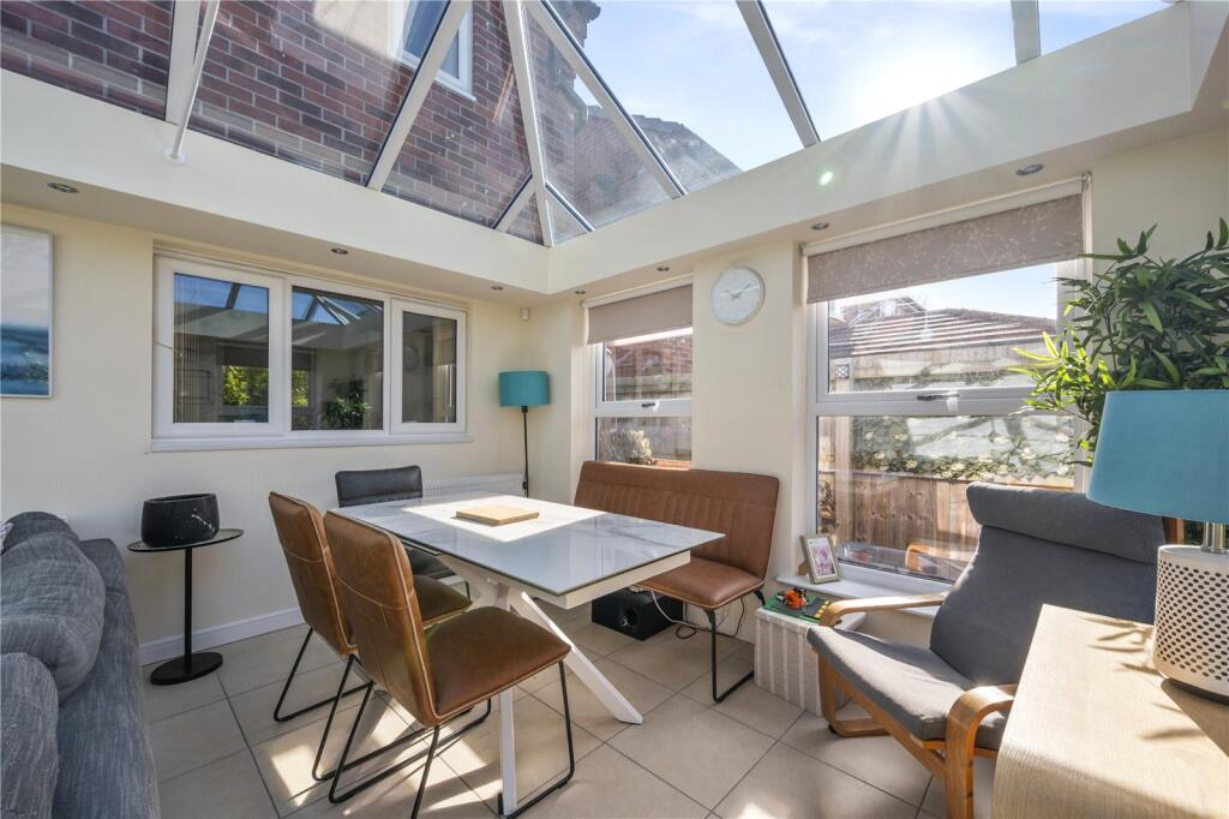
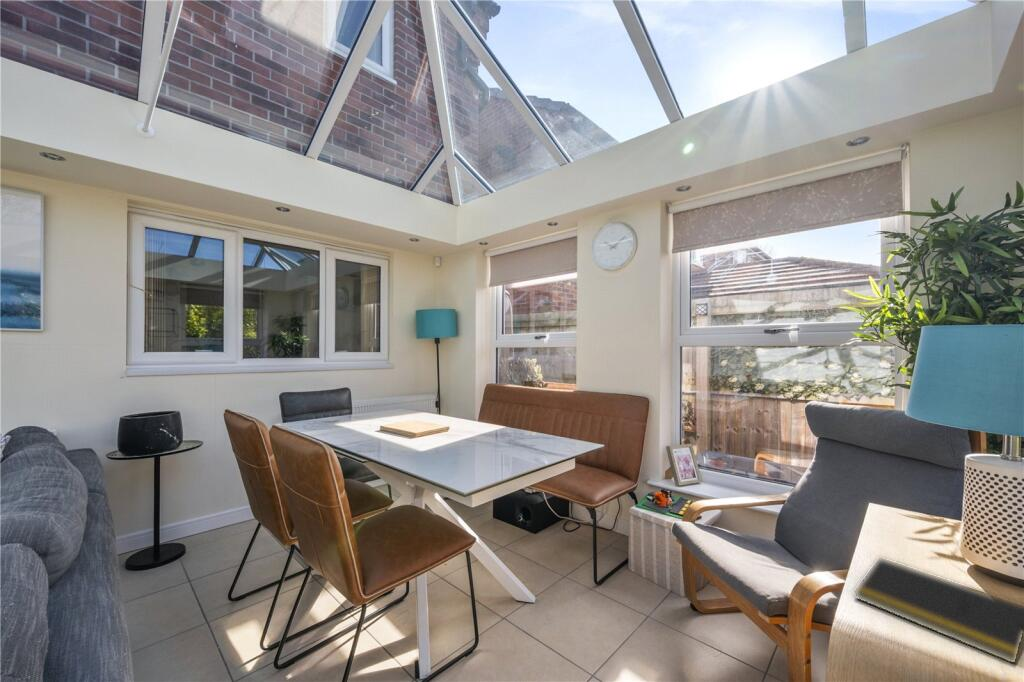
+ notepad [853,556,1024,665]
